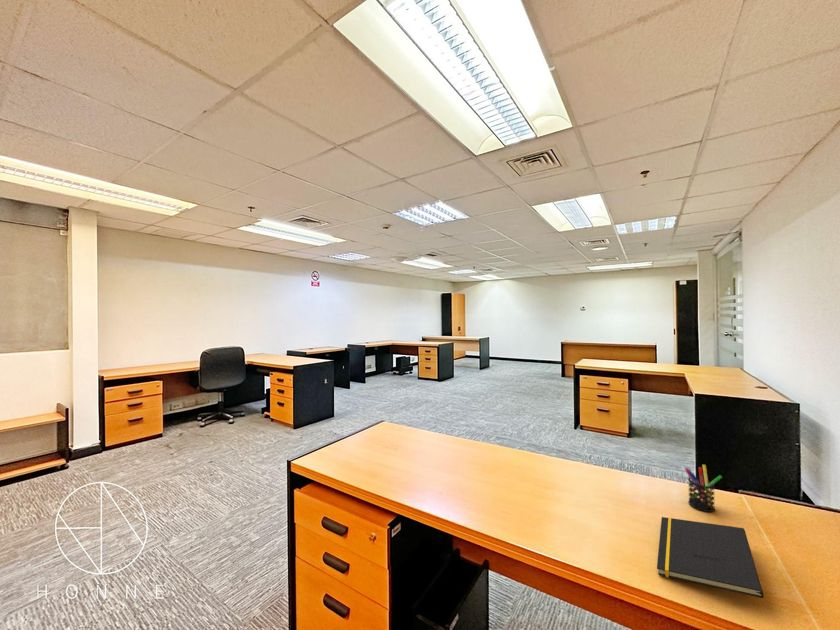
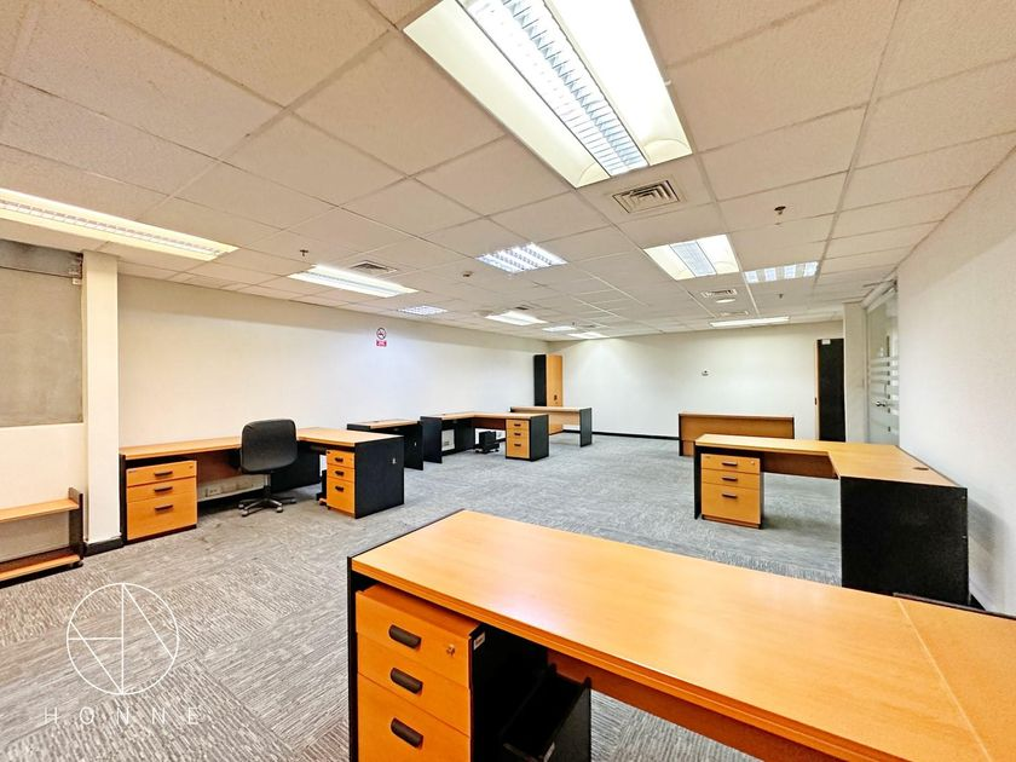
- pen holder [684,464,723,513]
- notepad [656,516,765,599]
